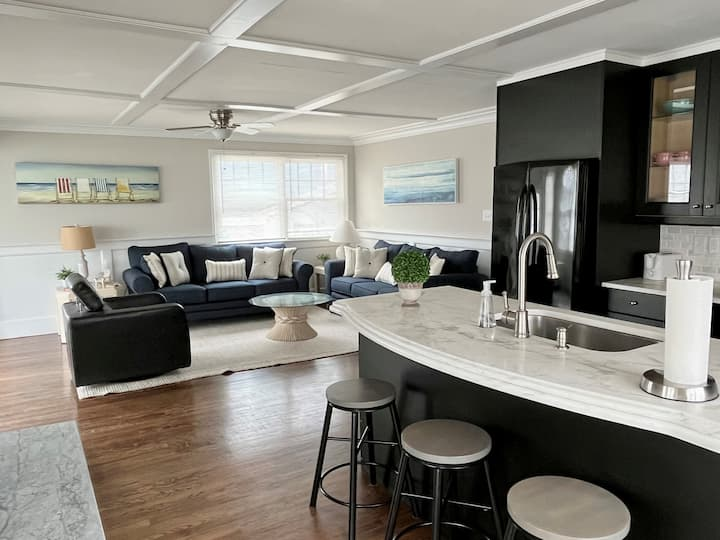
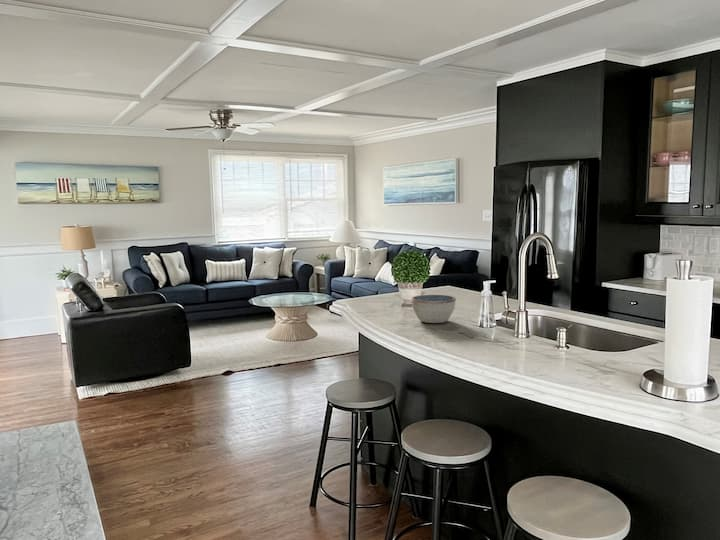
+ bowl [410,294,457,324]
